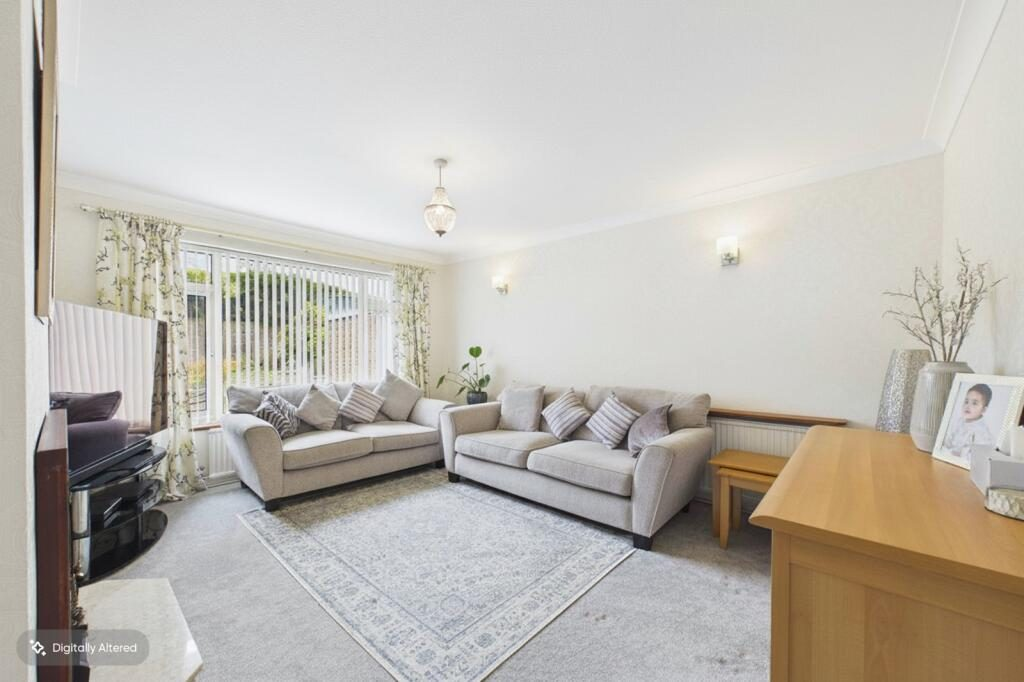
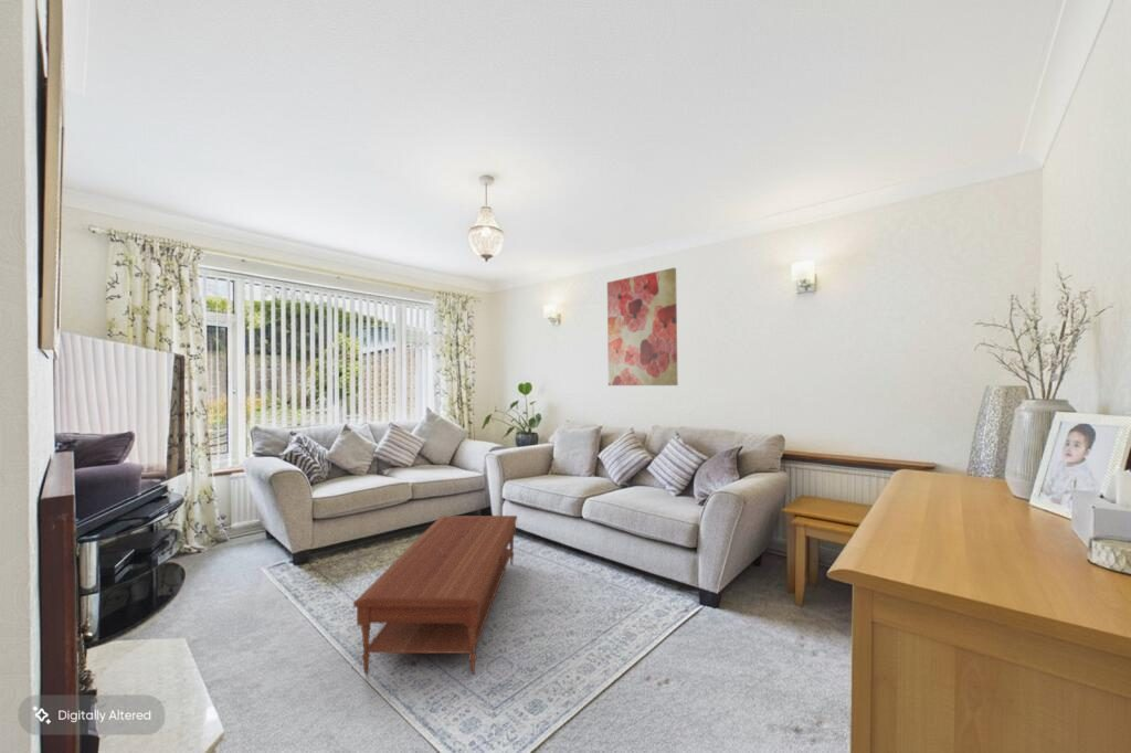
+ coffee table [352,515,518,676]
+ wall art [606,266,679,386]
